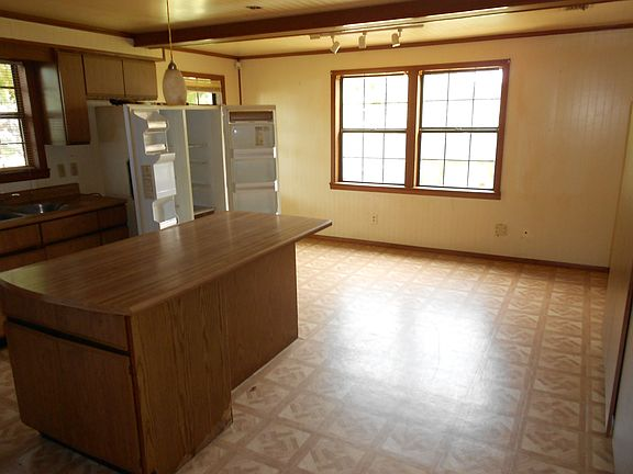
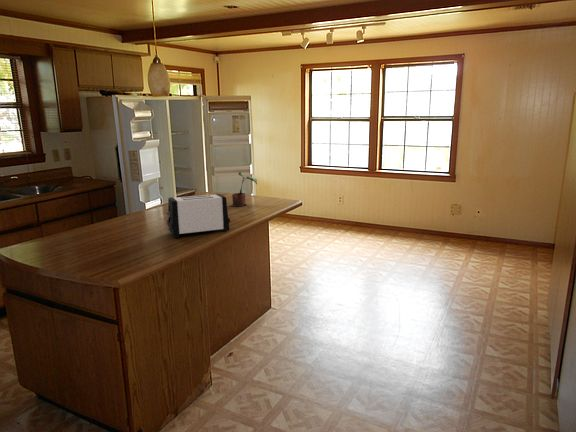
+ toaster [165,193,231,239]
+ potted plant [229,171,258,207]
